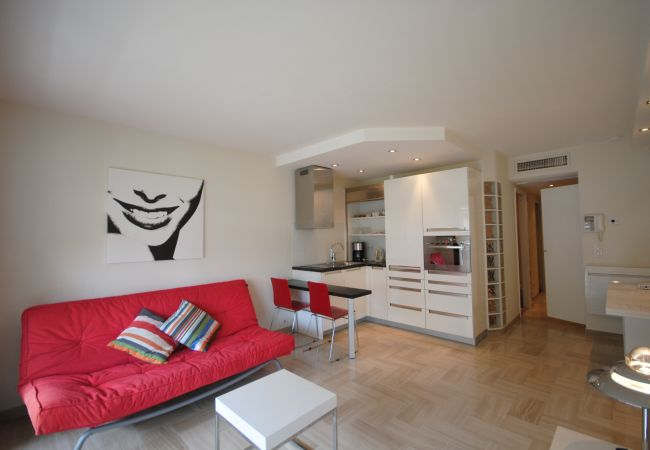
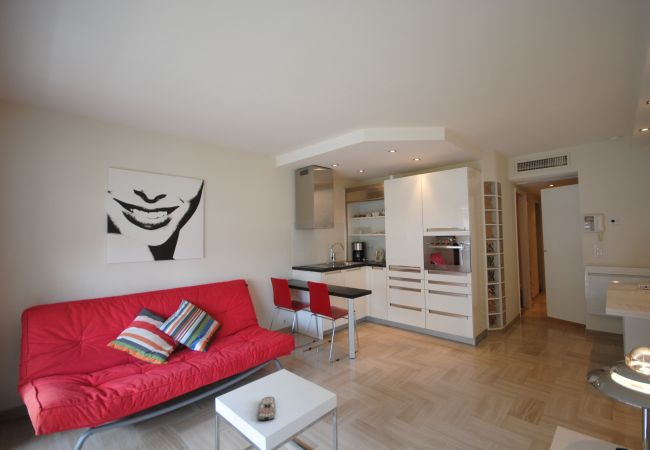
+ remote control [257,396,276,421]
